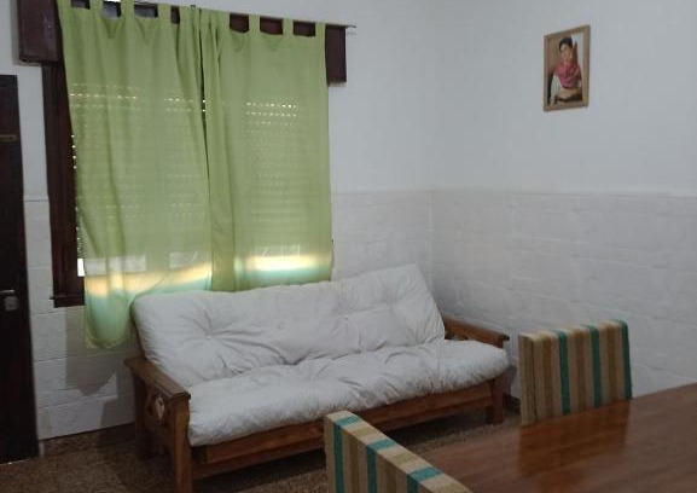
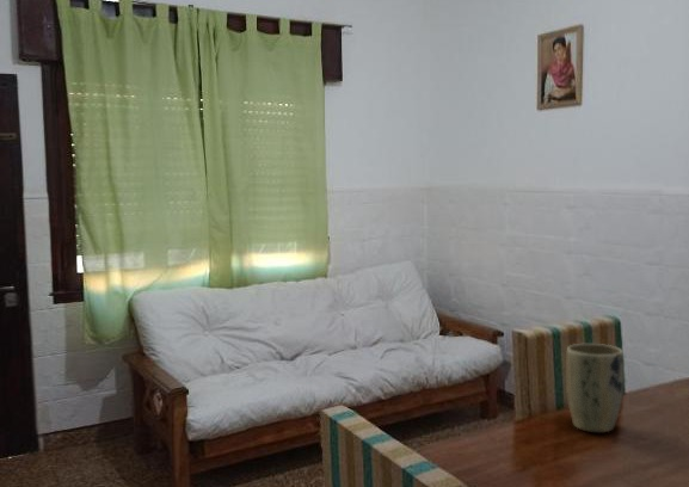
+ plant pot [565,343,625,433]
